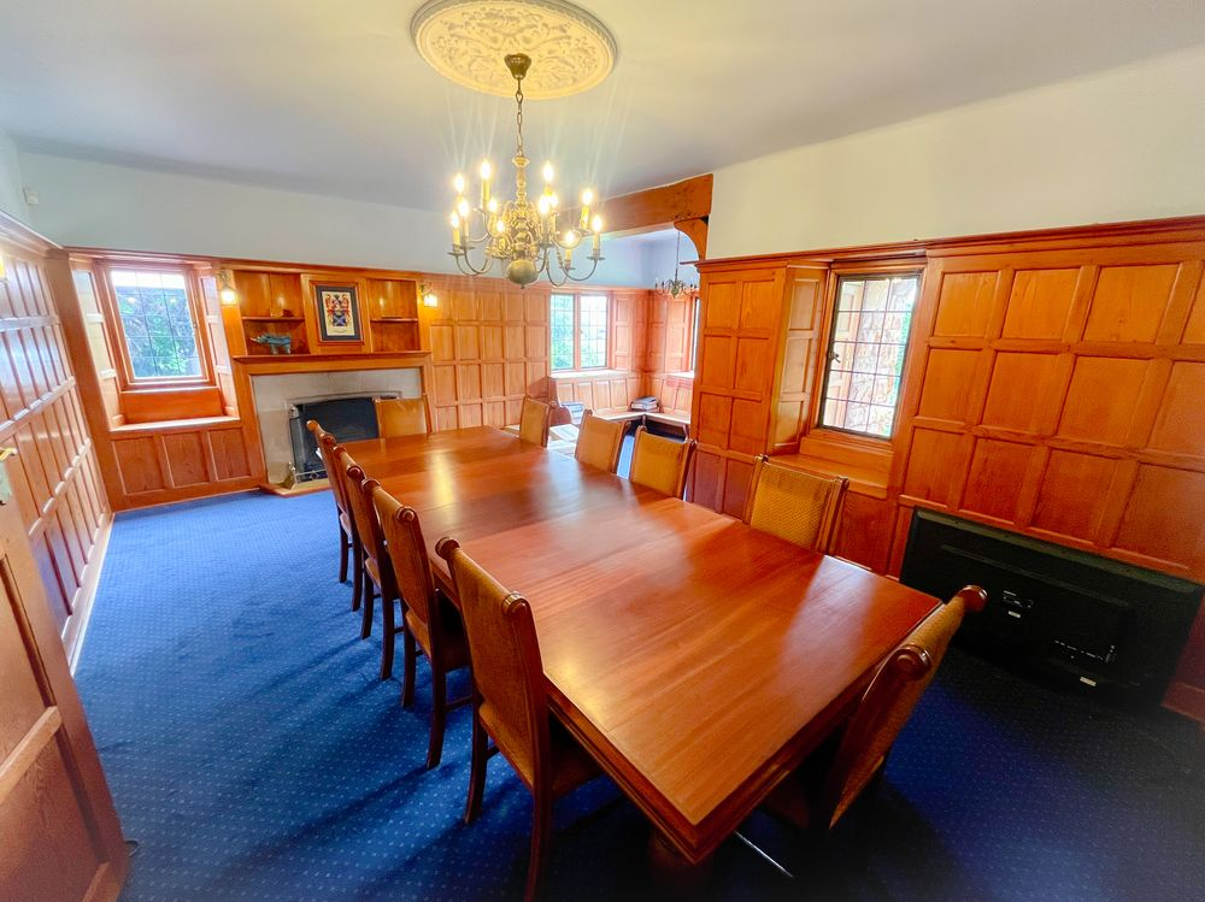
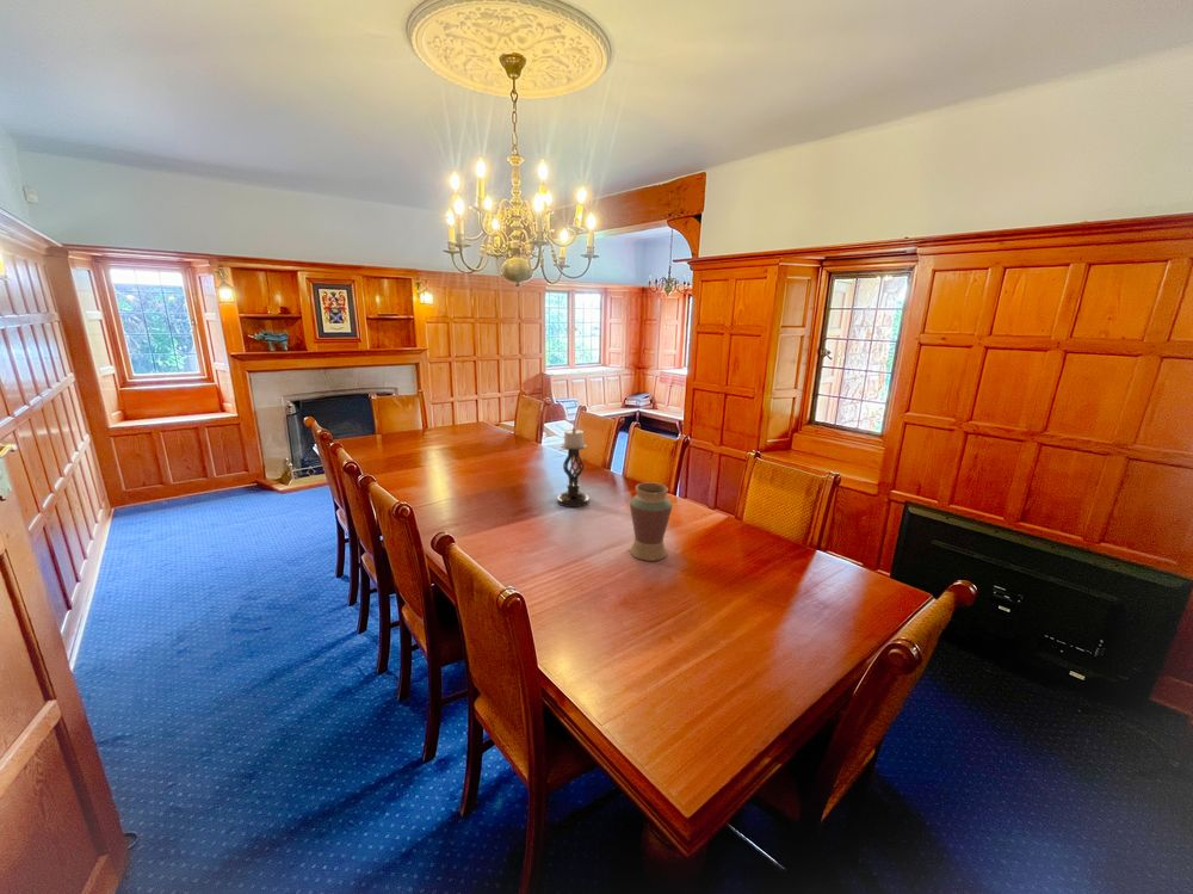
+ candle holder [556,427,591,508]
+ vase [629,481,673,562]
